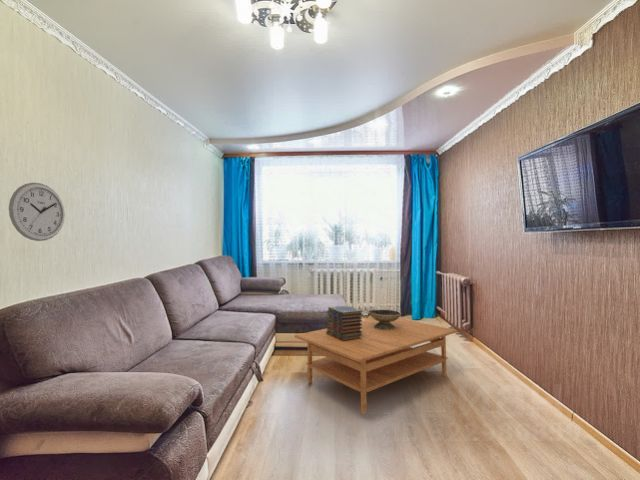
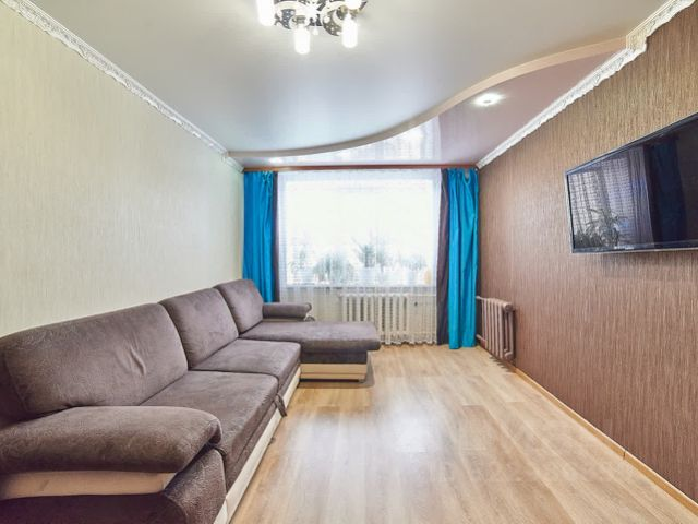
- wall clock [8,182,66,242]
- decorative bowl [368,309,402,330]
- book stack [326,305,364,341]
- coffee table [294,317,458,415]
